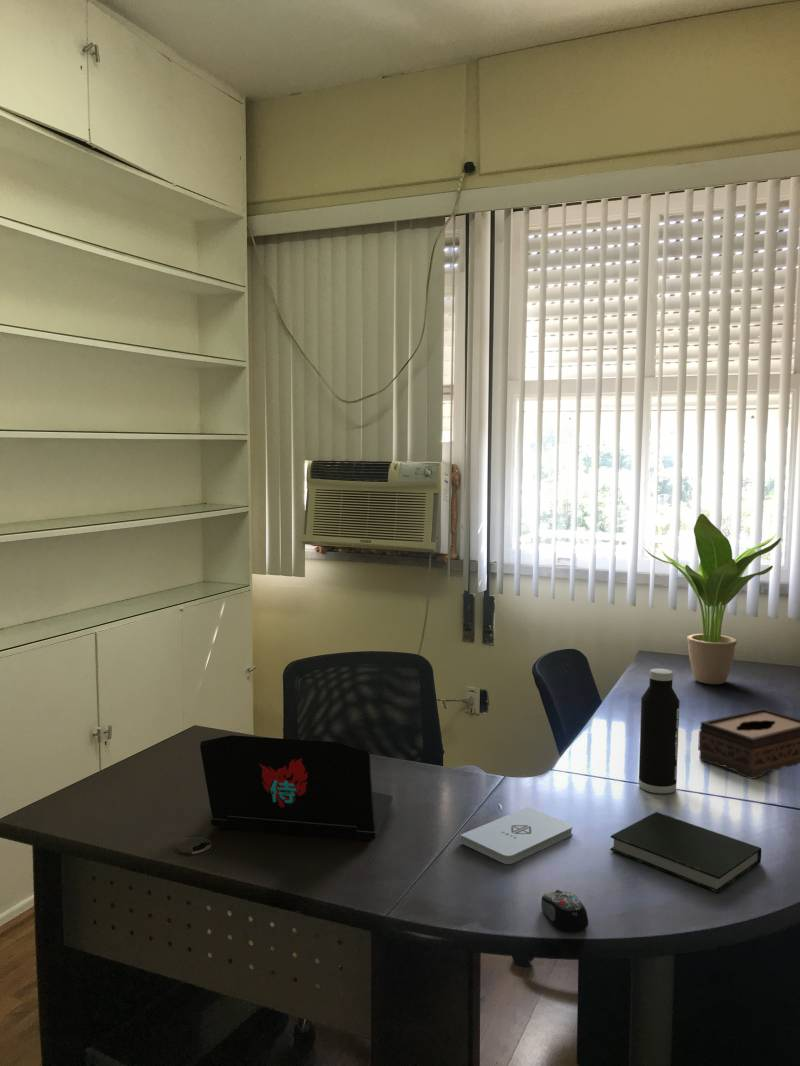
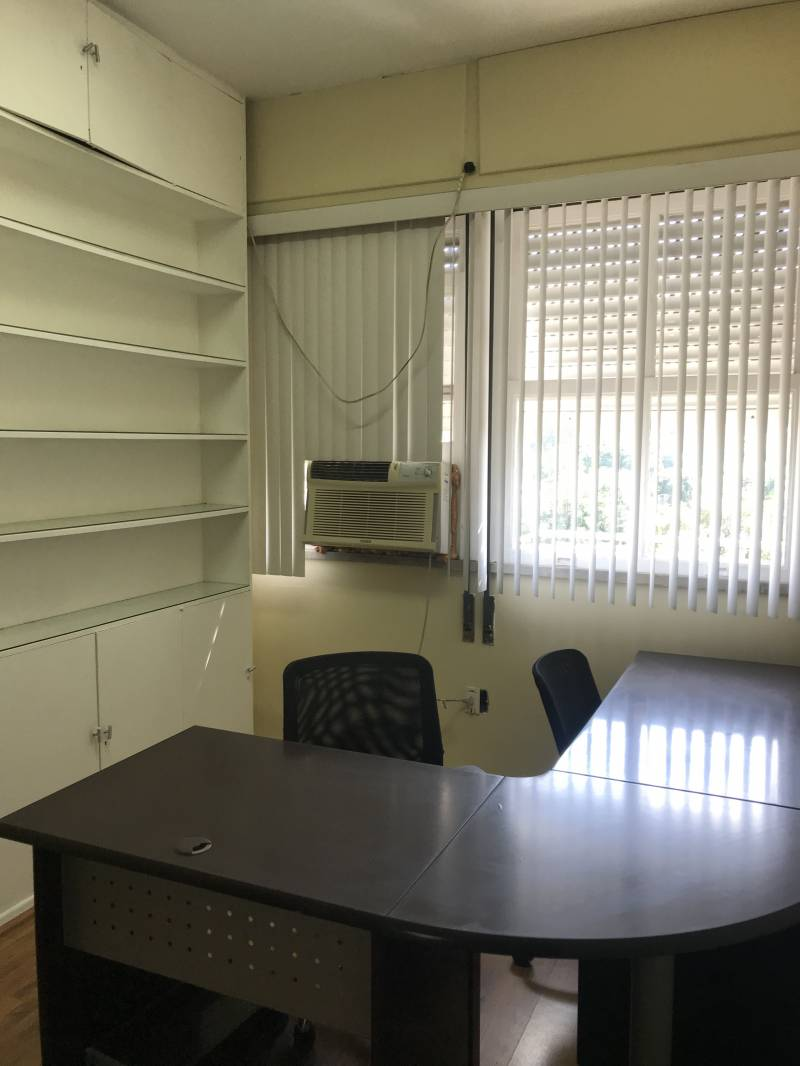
- laptop [199,734,394,842]
- book [609,811,762,894]
- potted plant [643,513,782,685]
- computer mouse [540,889,589,933]
- tissue box [697,707,800,780]
- notepad [459,806,574,865]
- water bottle [638,668,680,795]
